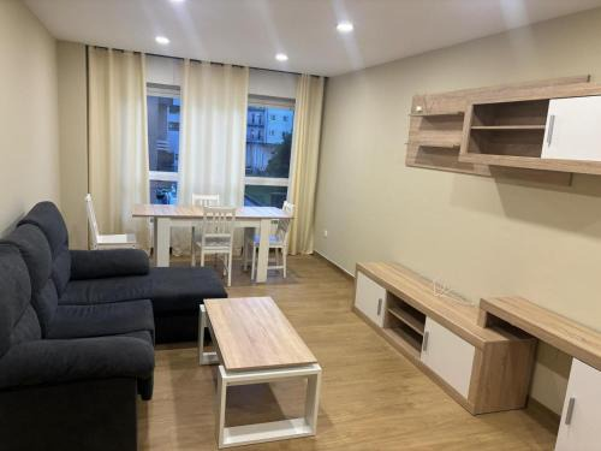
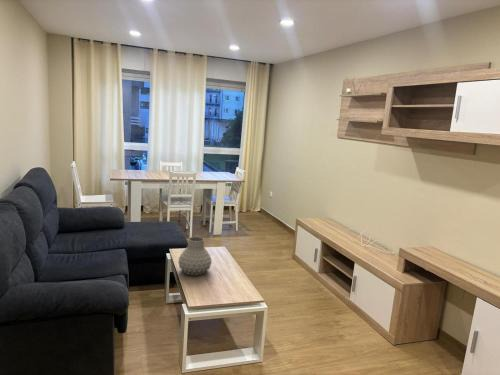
+ vase [177,236,213,277]
